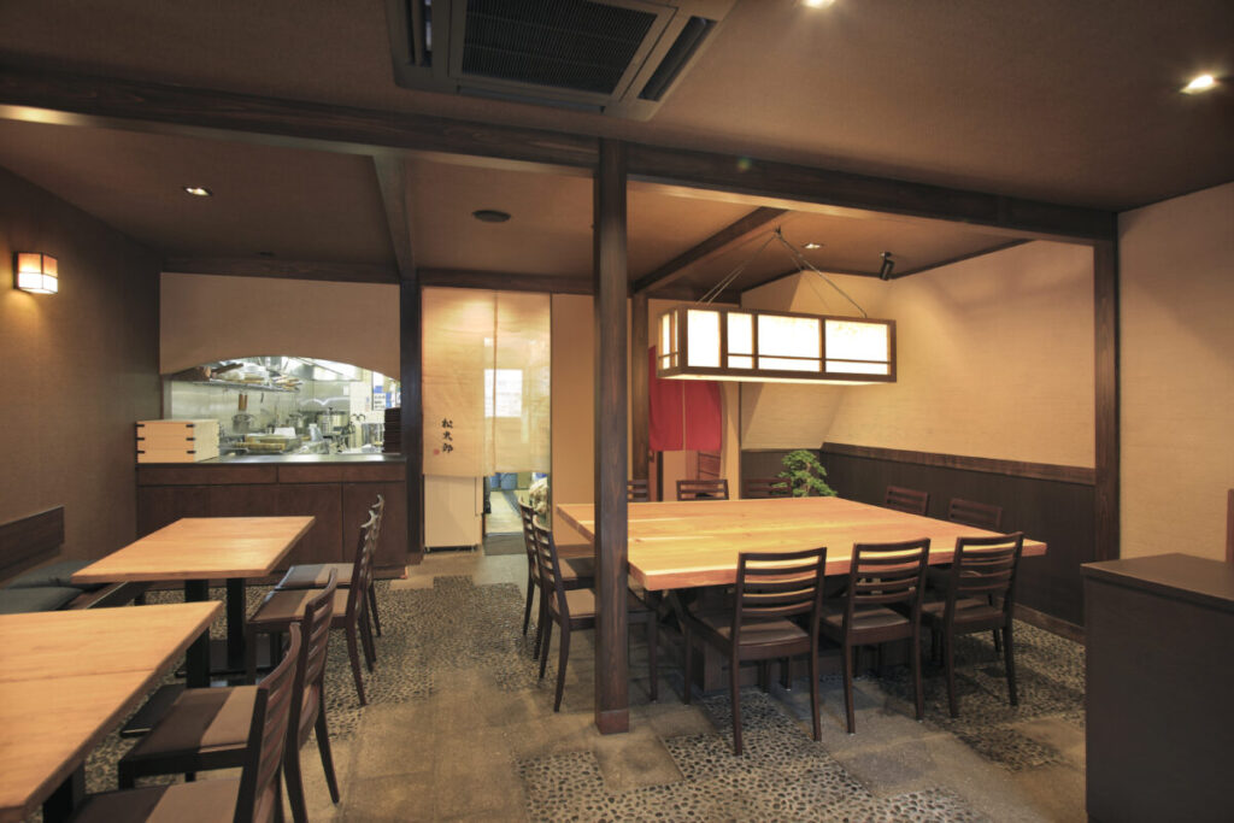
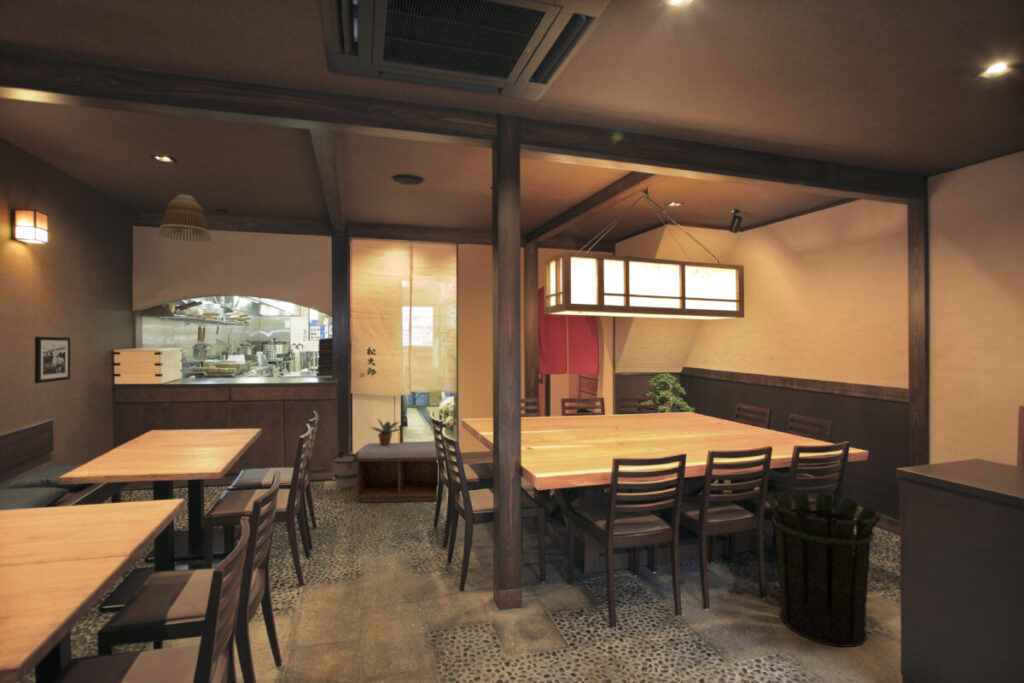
+ bucket [329,451,357,489]
+ potted plant [371,418,403,447]
+ lamp shade [157,194,212,243]
+ bench [355,441,446,503]
+ waste bin [766,490,882,648]
+ picture frame [34,336,71,384]
